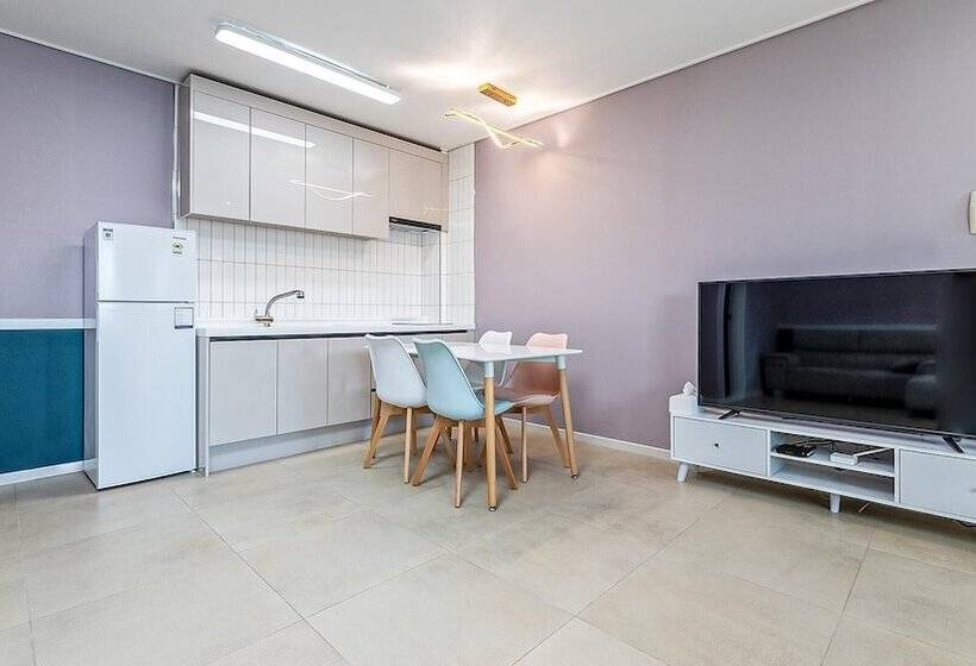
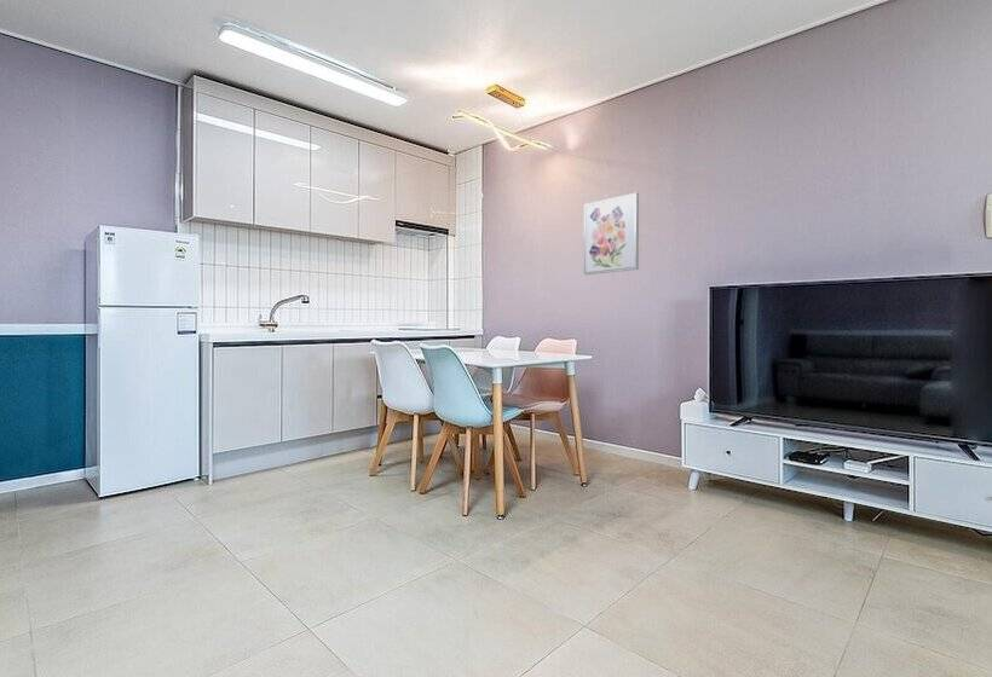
+ wall art [583,192,640,276]
